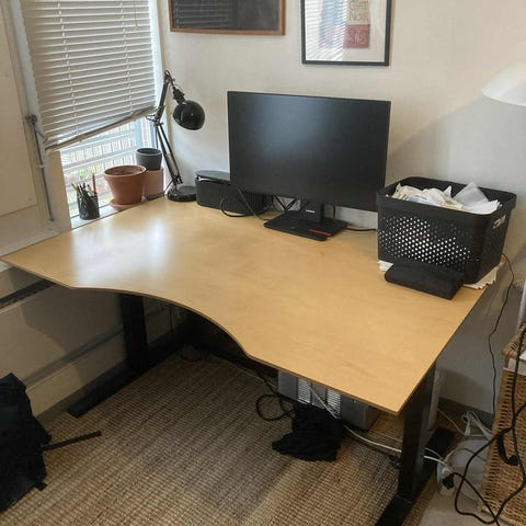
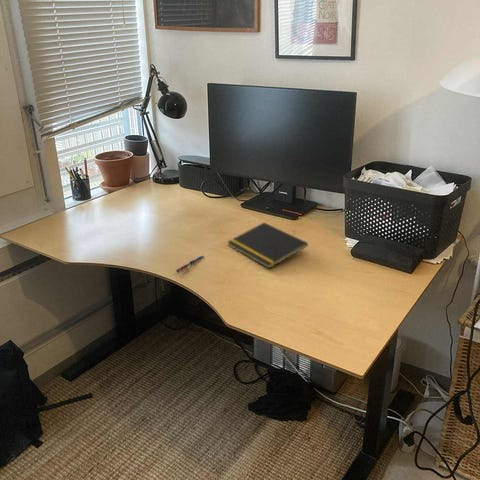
+ notepad [227,221,309,269]
+ pen [175,254,205,273]
